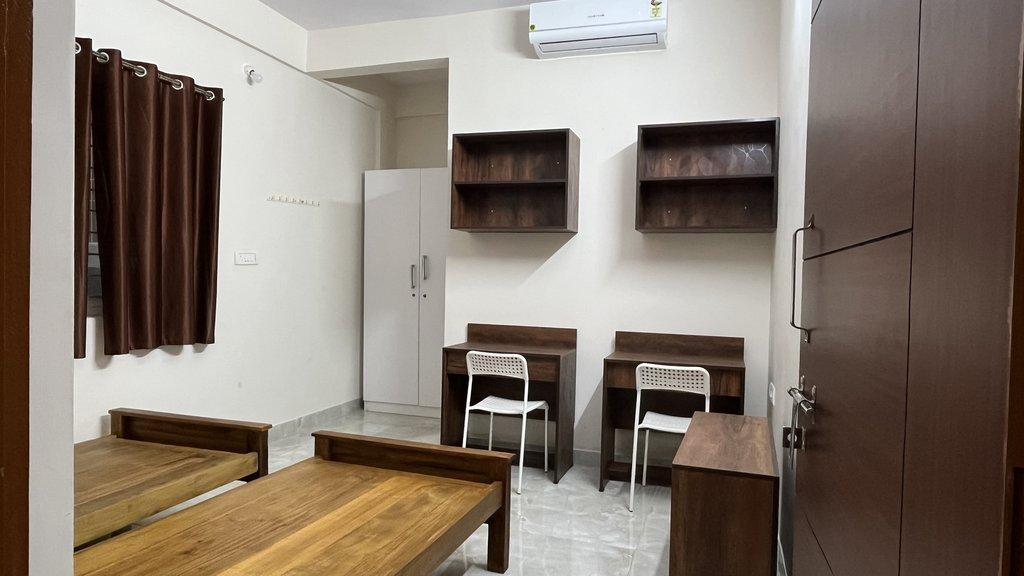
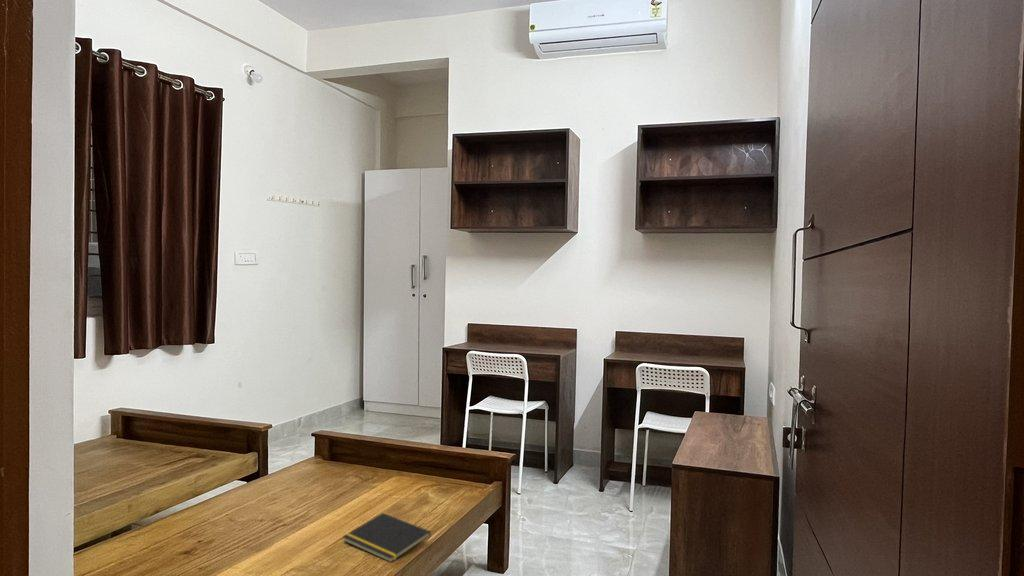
+ notepad [342,512,432,563]
